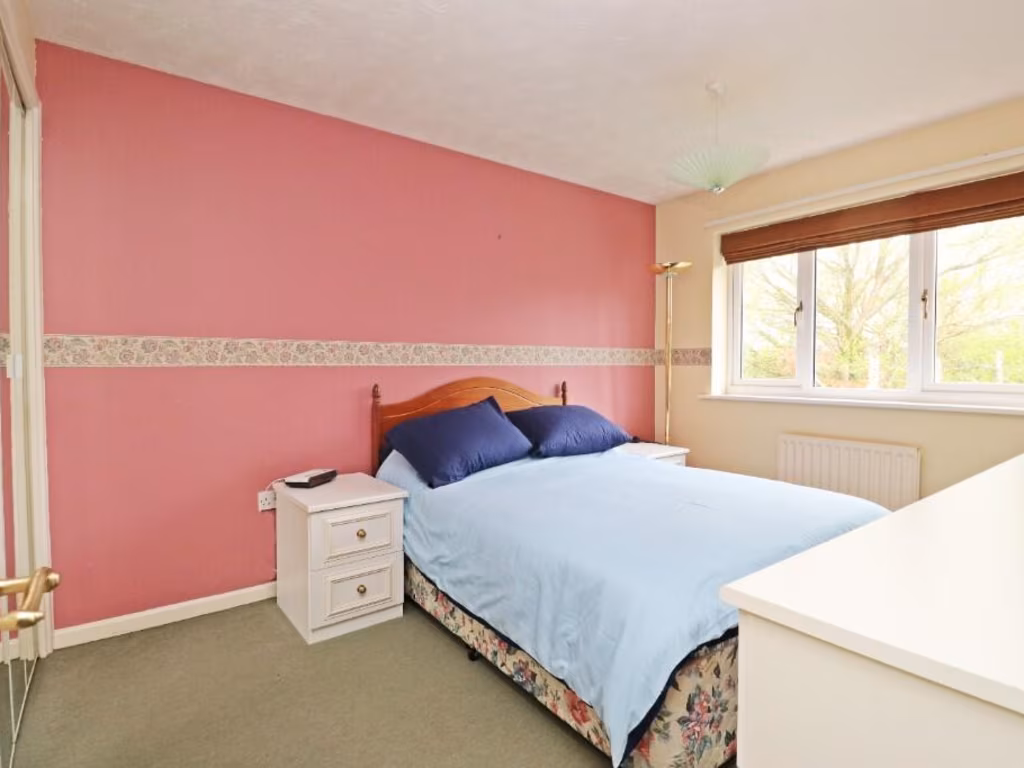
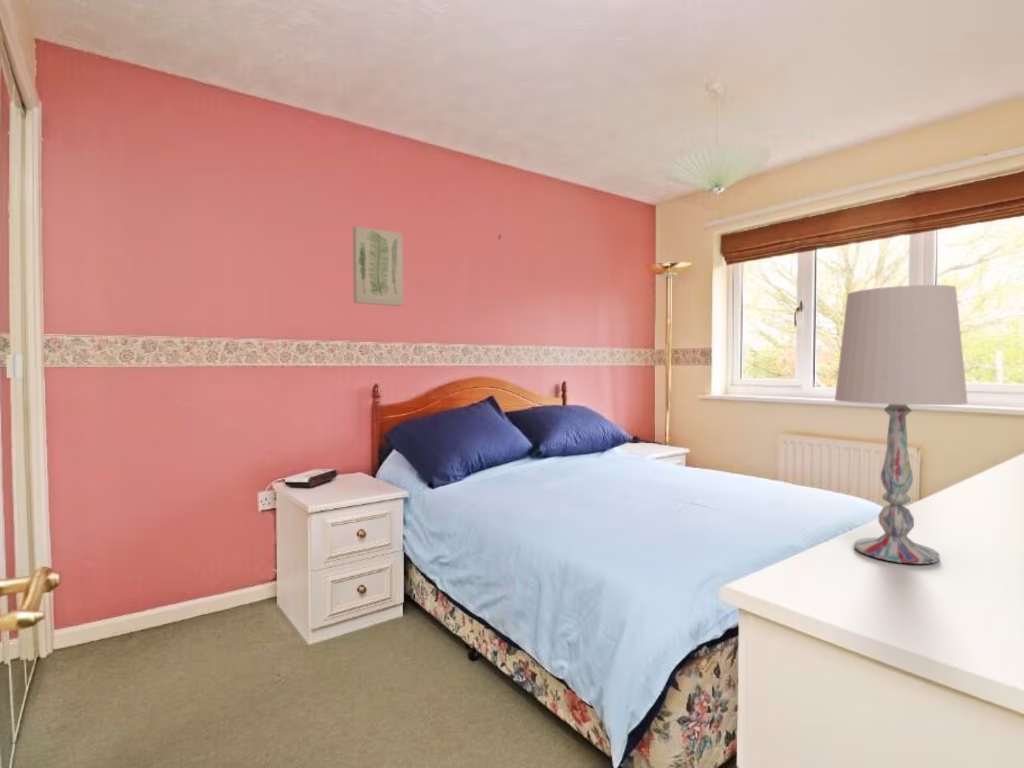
+ wall art [352,225,404,307]
+ table lamp [834,284,969,565]
